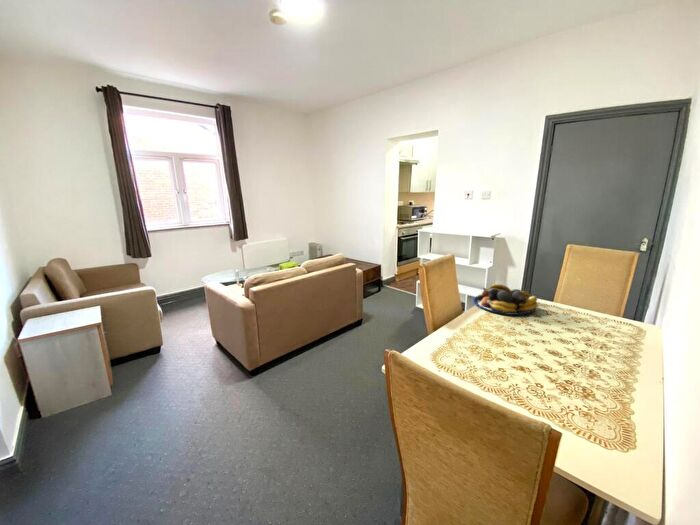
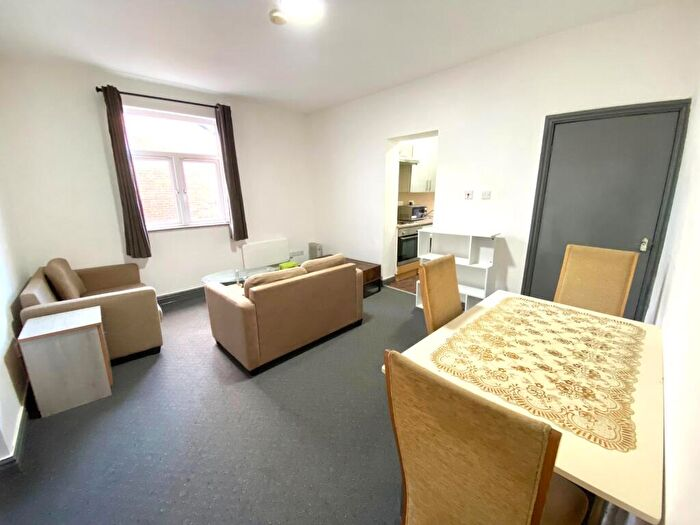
- fruit bowl [472,283,539,316]
